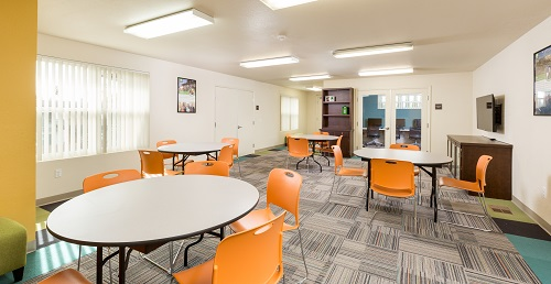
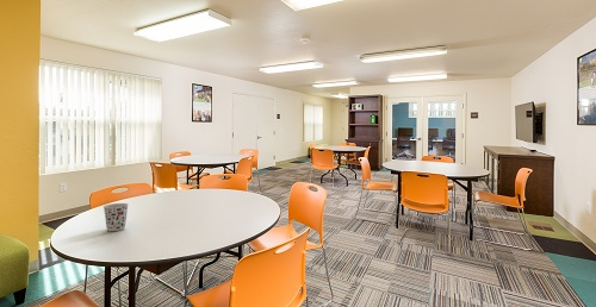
+ cup [103,202,129,232]
